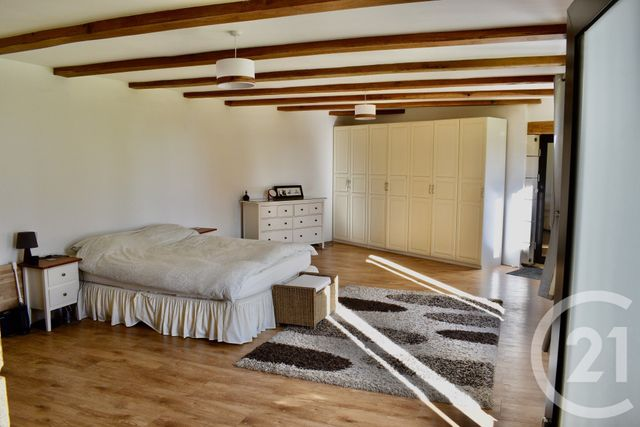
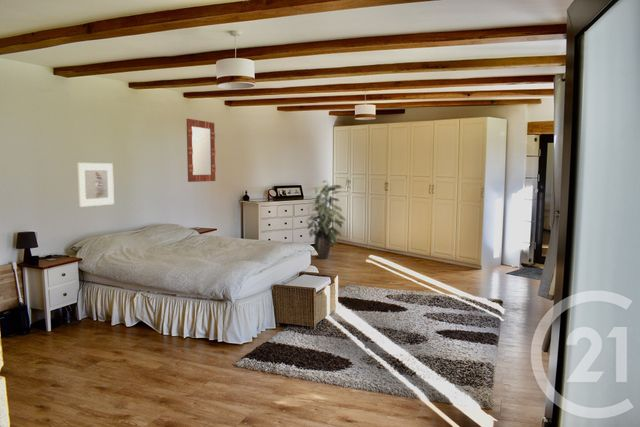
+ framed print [76,162,115,208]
+ indoor plant [305,179,347,260]
+ home mirror [185,118,217,183]
